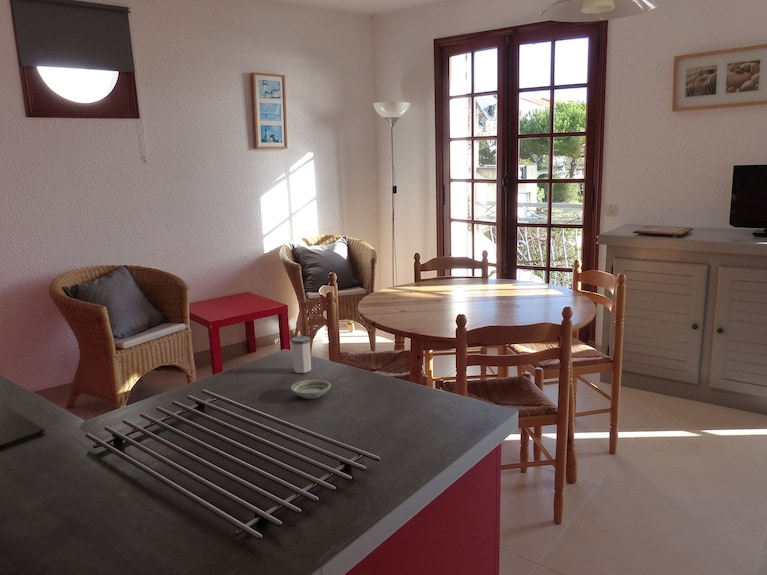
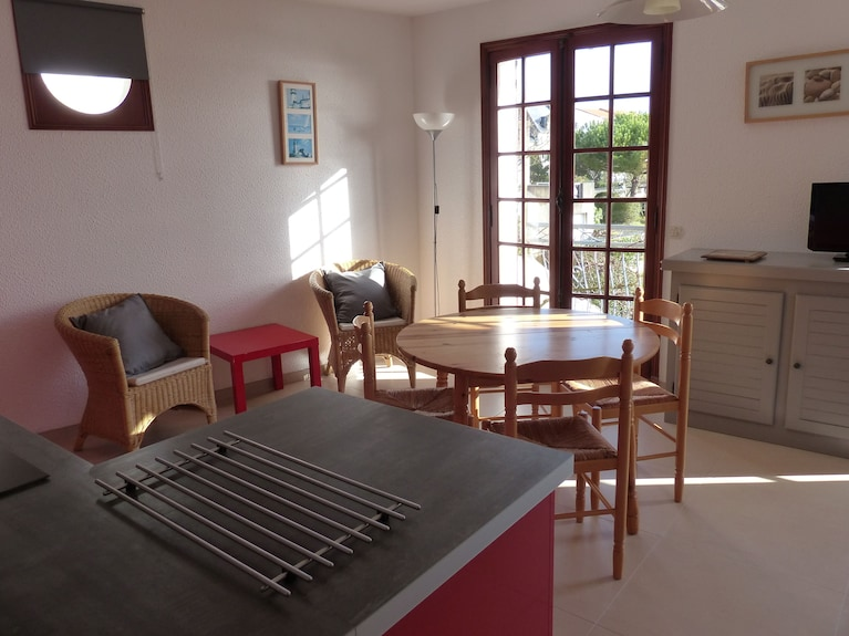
- saucer [290,379,332,400]
- salt shaker [290,335,312,374]
